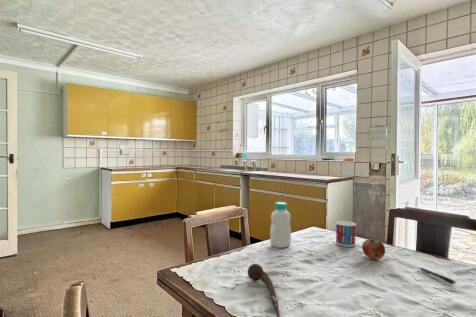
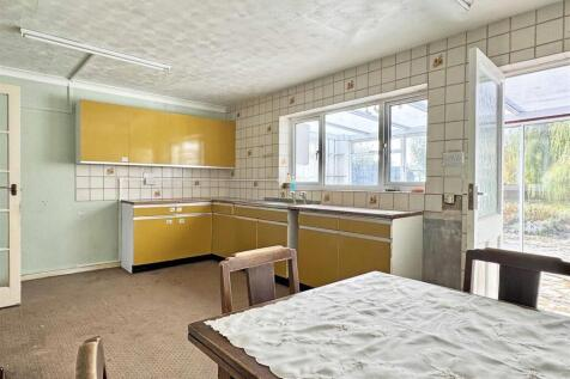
- fruit [361,238,386,261]
- spoon [247,263,281,317]
- pen [418,267,457,285]
- bottle [269,201,292,249]
- mug [335,220,357,248]
